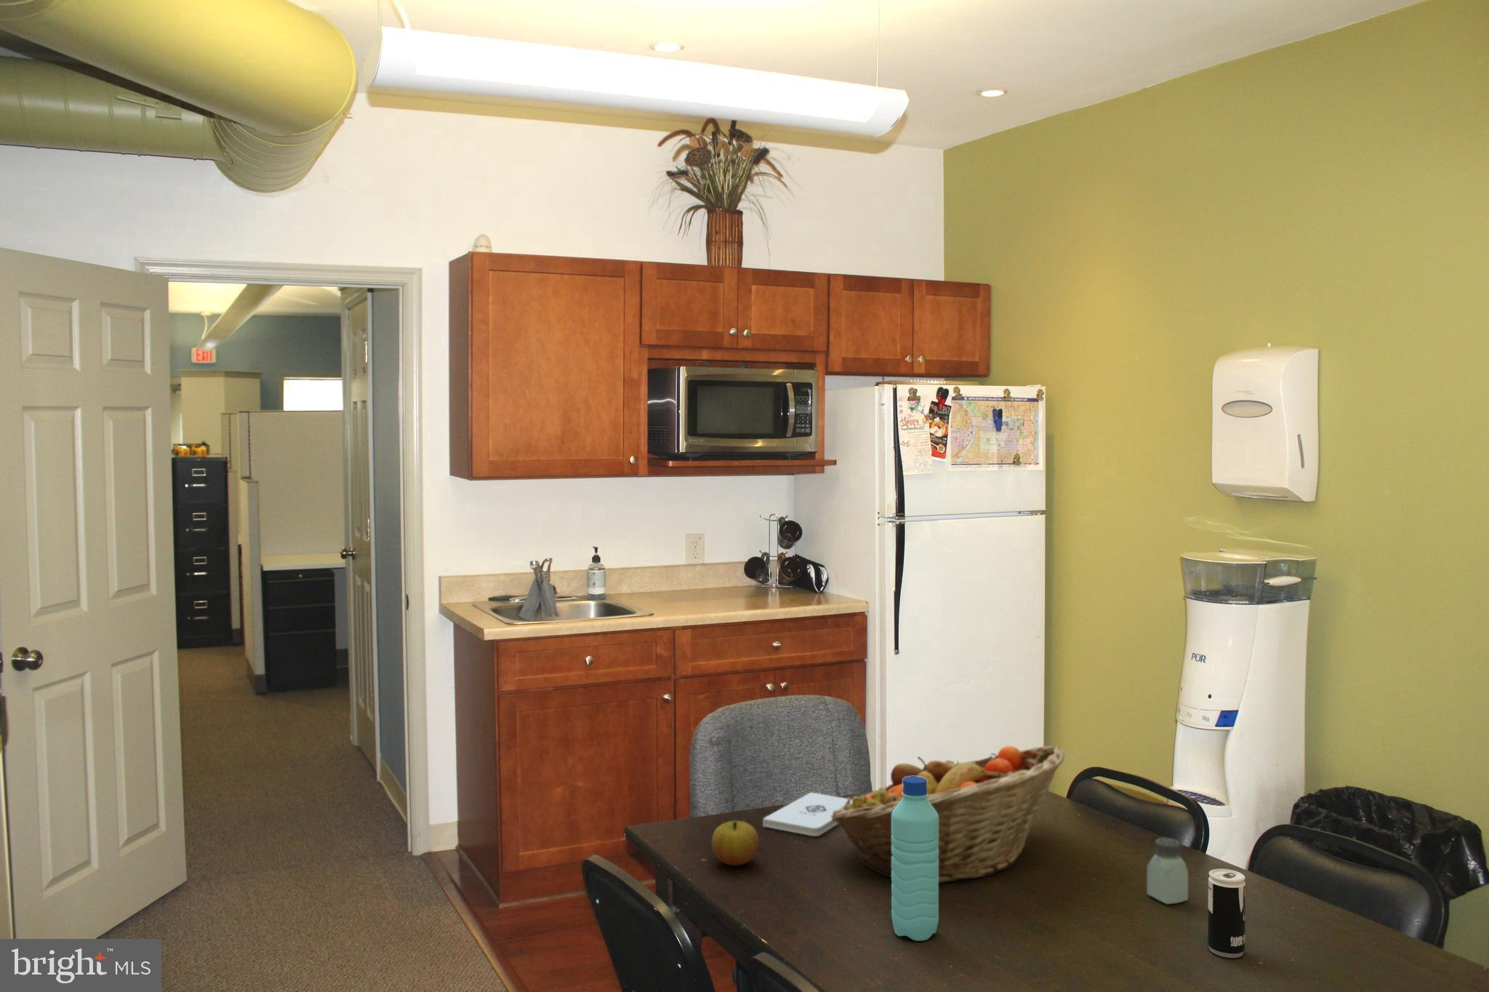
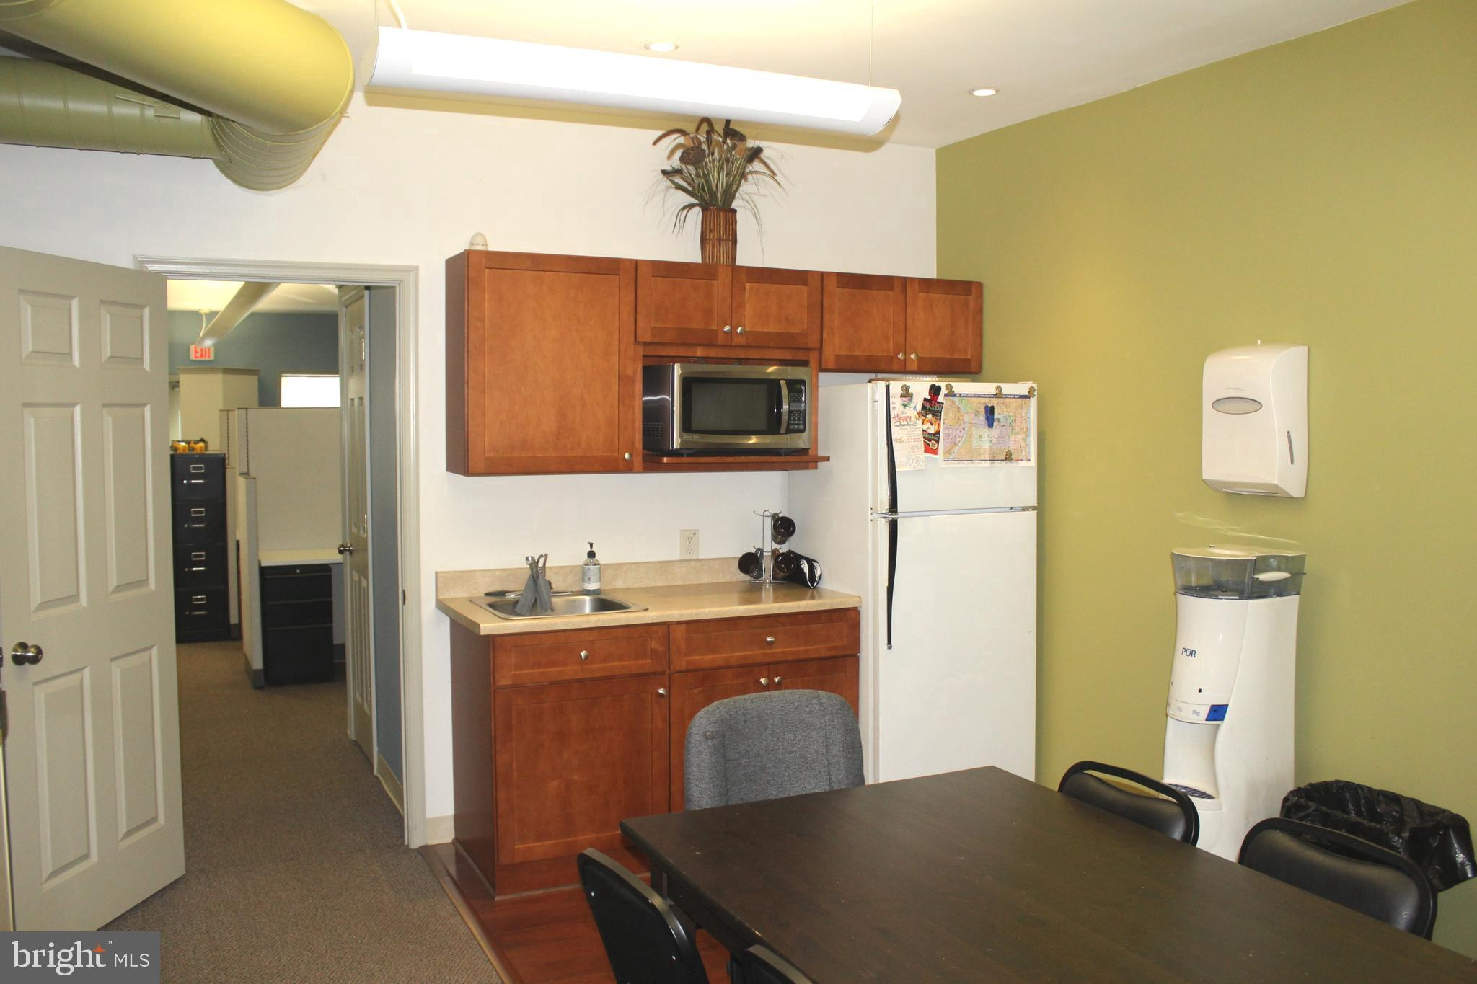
- notepad [763,792,852,837]
- saltshaker [1146,837,1189,905]
- apple [711,820,759,866]
- fruit basket [831,745,1065,884]
- water bottle [891,776,940,942]
- beverage can [1207,868,1247,959]
